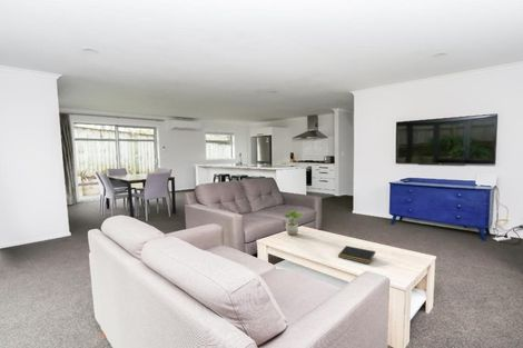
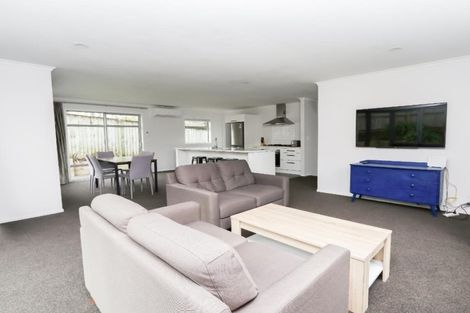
- notepad [337,245,376,265]
- potted plant [283,209,305,236]
